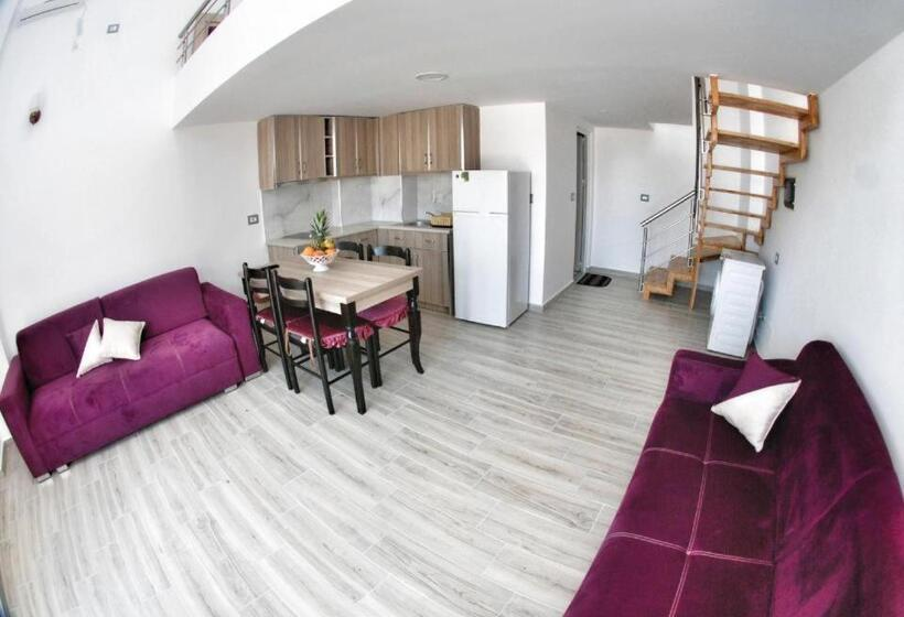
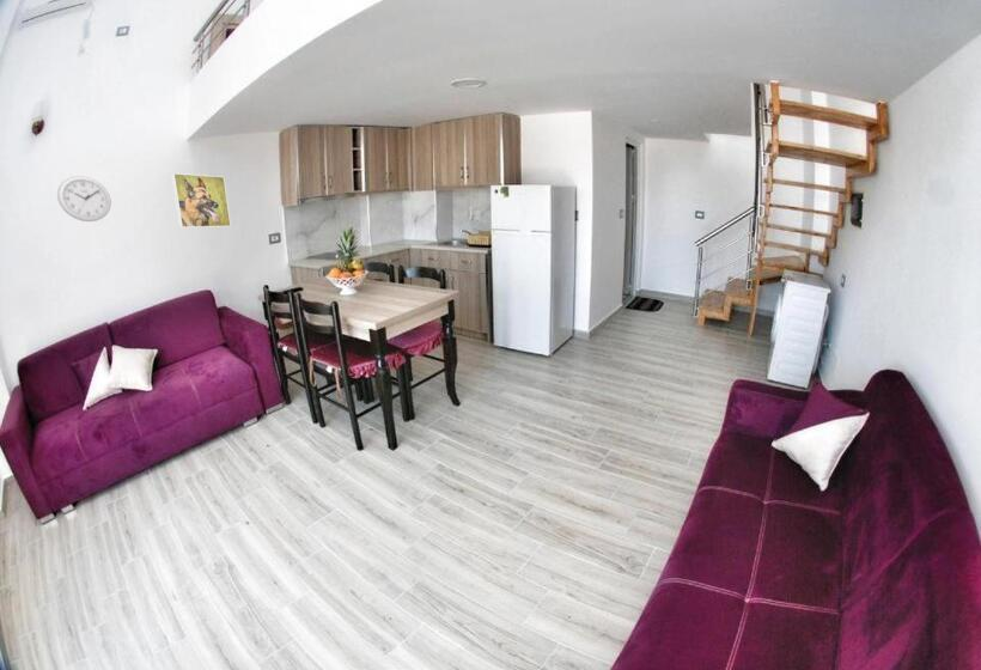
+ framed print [171,172,232,229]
+ wall clock [56,175,112,223]
